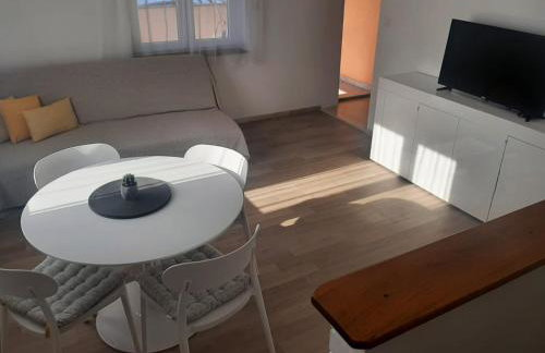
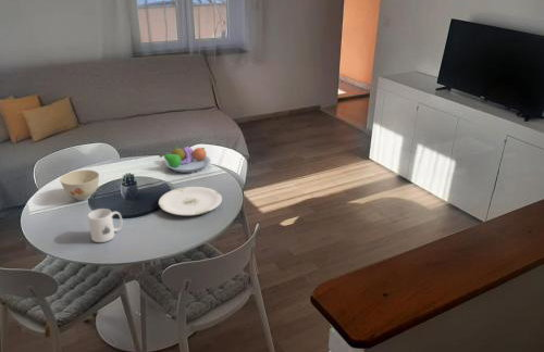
+ bowl [59,168,100,201]
+ mug [87,208,124,243]
+ fruit bowl [159,144,212,174]
+ plate [158,186,223,217]
